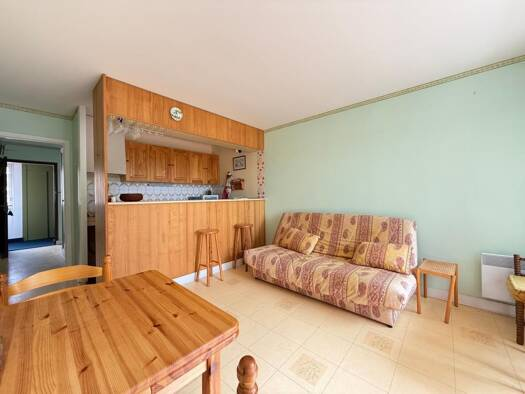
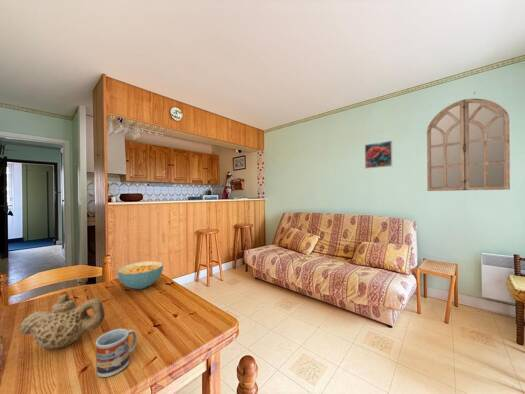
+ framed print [364,140,393,170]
+ teapot [19,293,106,351]
+ home mirror [426,98,511,192]
+ cereal bowl [116,260,164,290]
+ cup [94,328,138,378]
